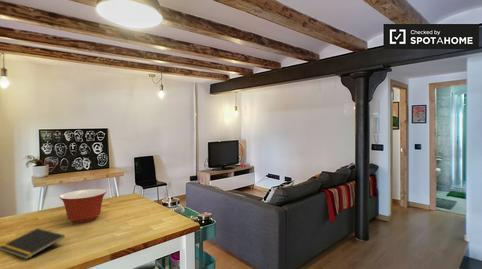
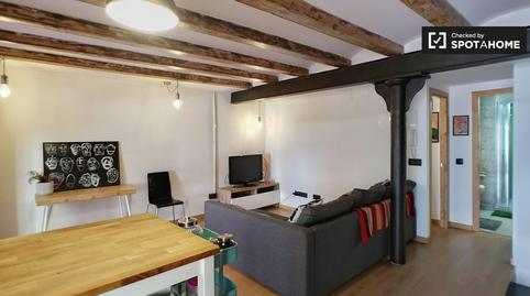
- notepad [0,227,66,260]
- mixing bowl [58,188,108,224]
